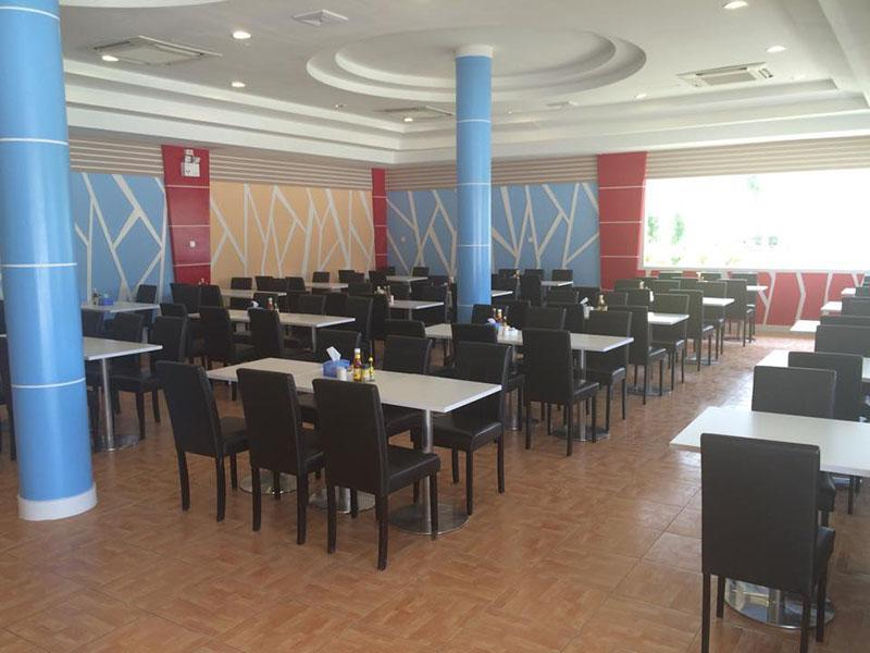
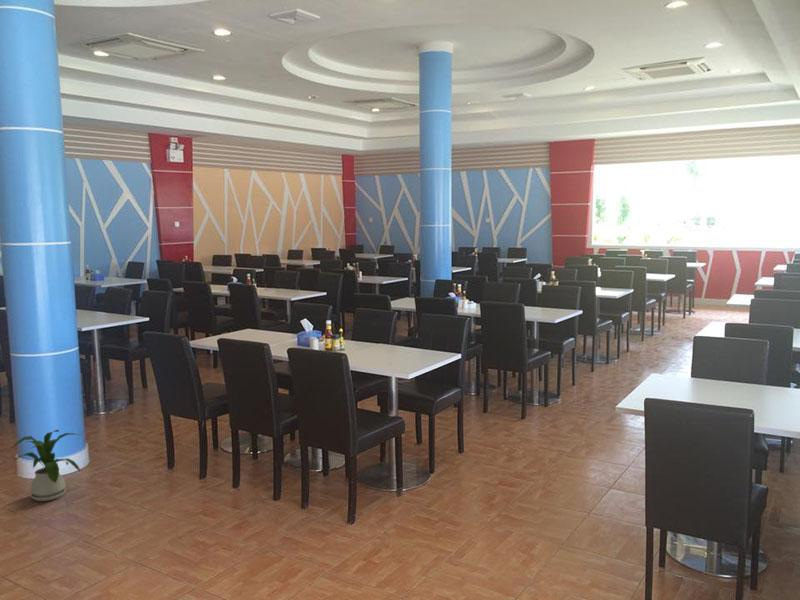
+ house plant [10,429,81,502]
